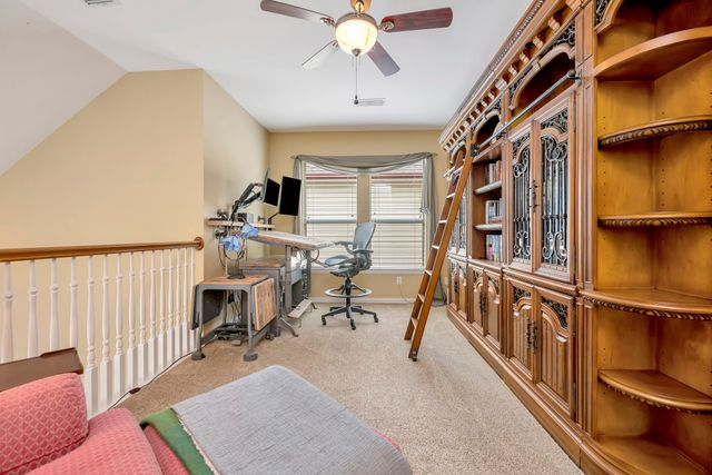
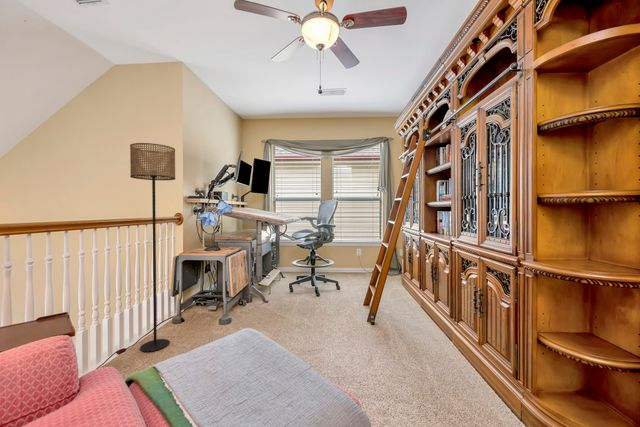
+ floor lamp [129,142,176,353]
